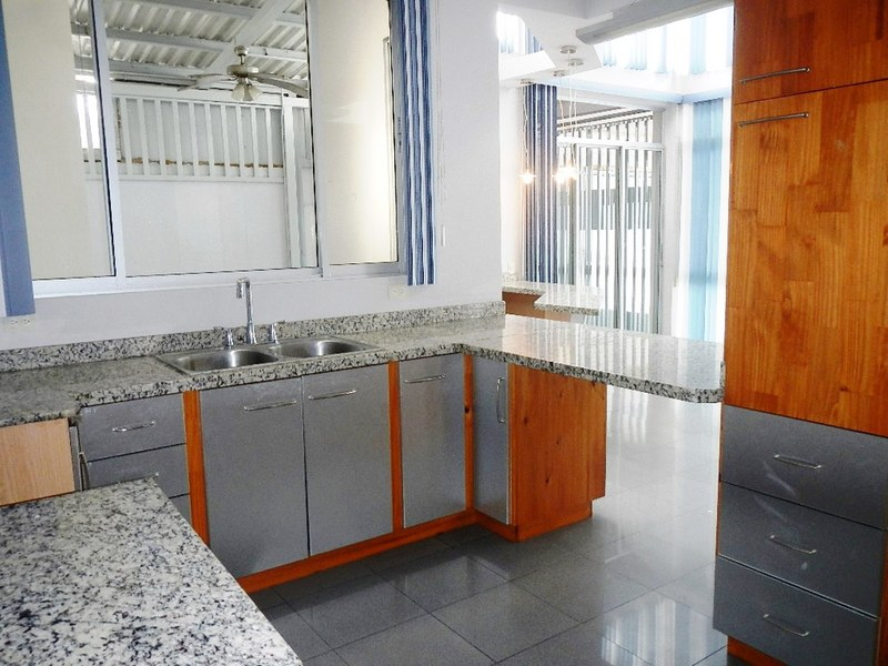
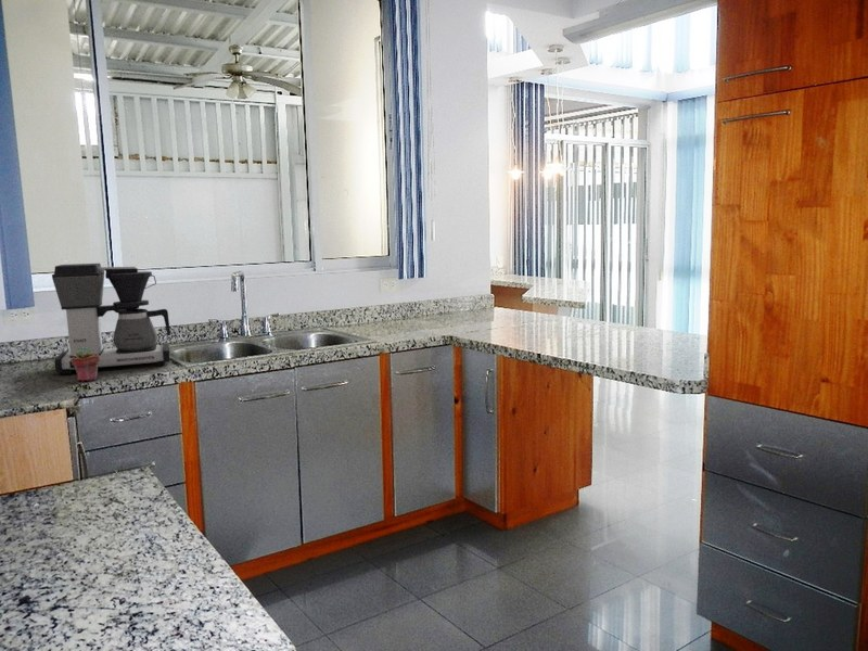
+ potted succulent [71,347,100,382]
+ coffee maker [51,263,171,375]
